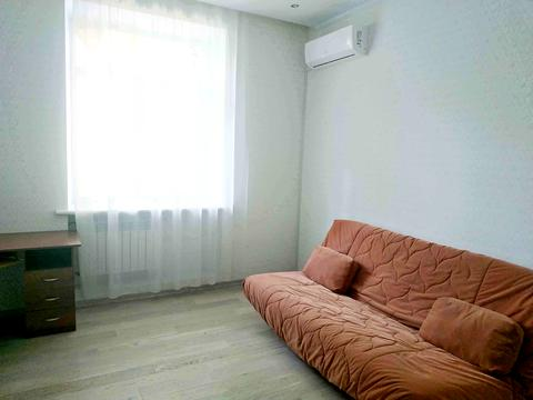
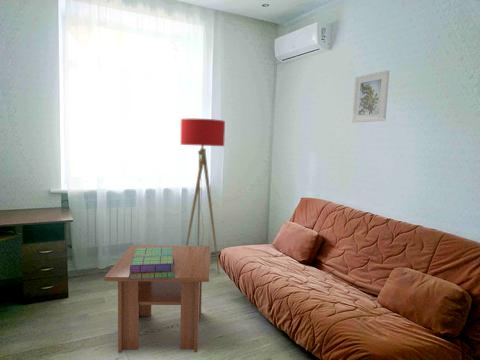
+ coffee table [103,244,212,354]
+ floor lamp [180,118,226,275]
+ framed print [351,70,391,123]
+ stack of books [129,247,175,280]
